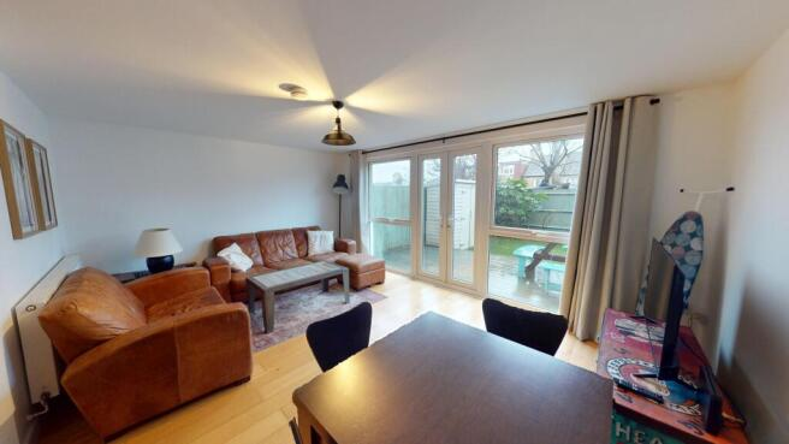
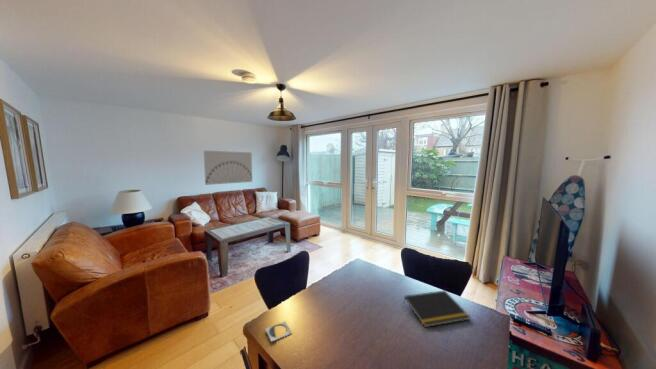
+ wall art [203,150,253,186]
+ coaster [265,321,293,343]
+ notepad [402,289,471,328]
